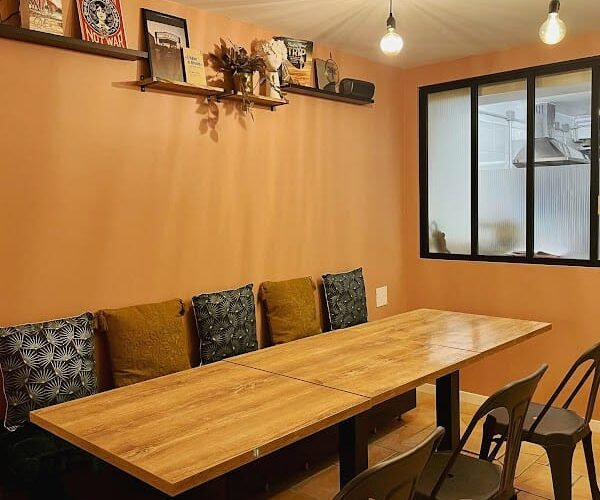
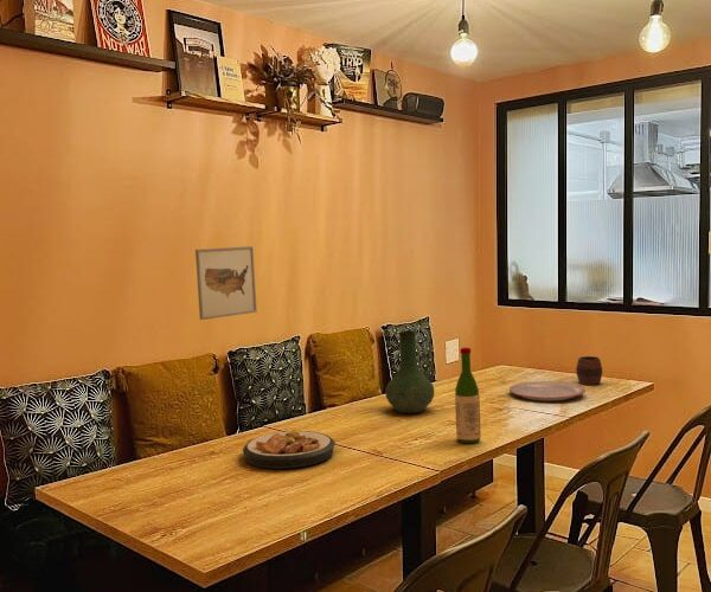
+ vase [384,329,436,414]
+ wall art [194,245,258,321]
+ plate [508,380,587,403]
+ wine bottle [454,347,481,445]
+ plate [242,430,337,470]
+ cup [575,355,603,386]
